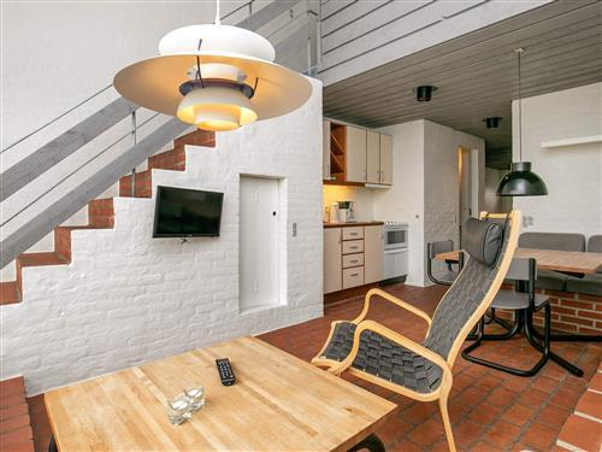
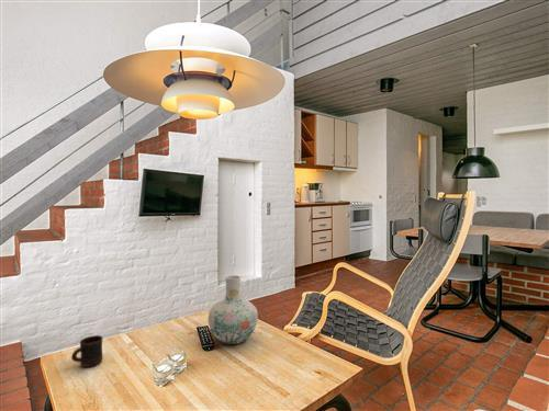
+ vase [208,275,259,345]
+ mug [70,334,104,368]
